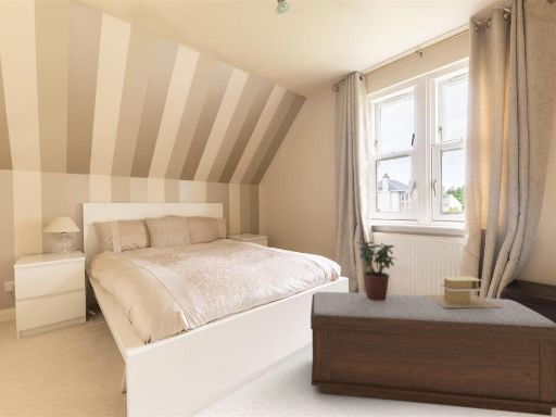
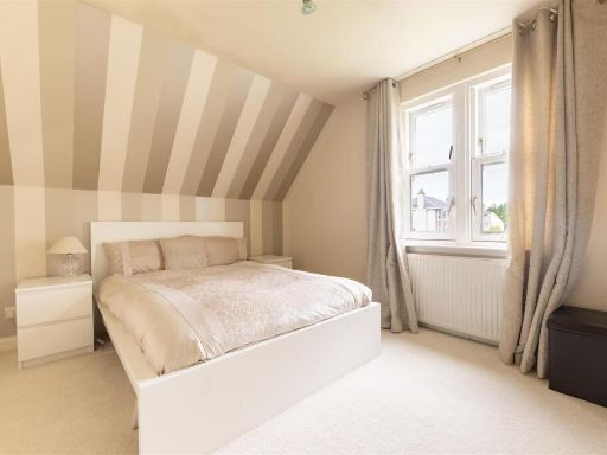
- potted plant [358,240,397,301]
- bench [309,291,556,417]
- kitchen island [426,275,501,307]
